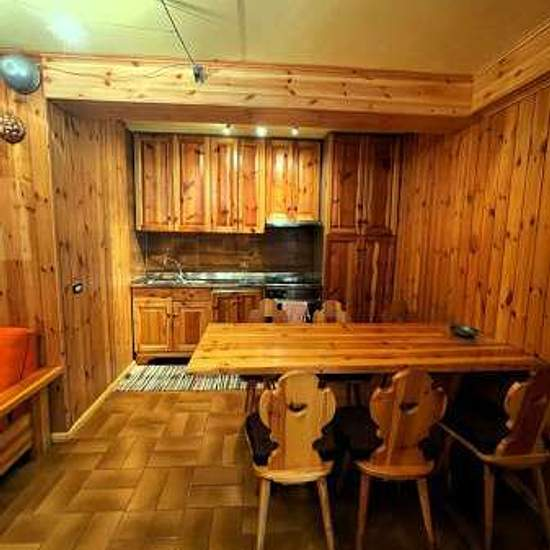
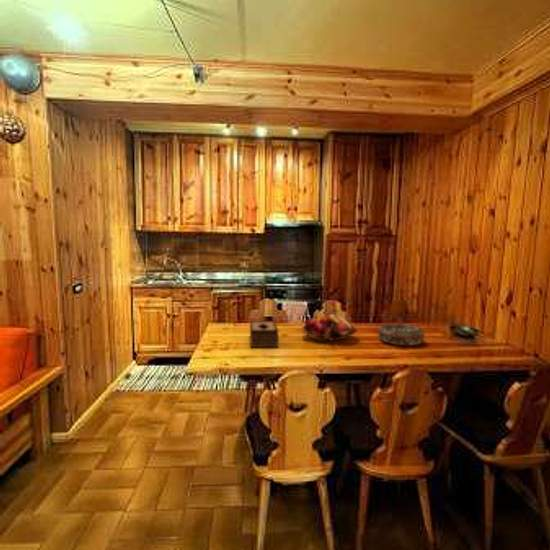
+ tissue box [249,320,280,348]
+ fruit basket [300,314,359,343]
+ decorative bowl [377,322,426,346]
